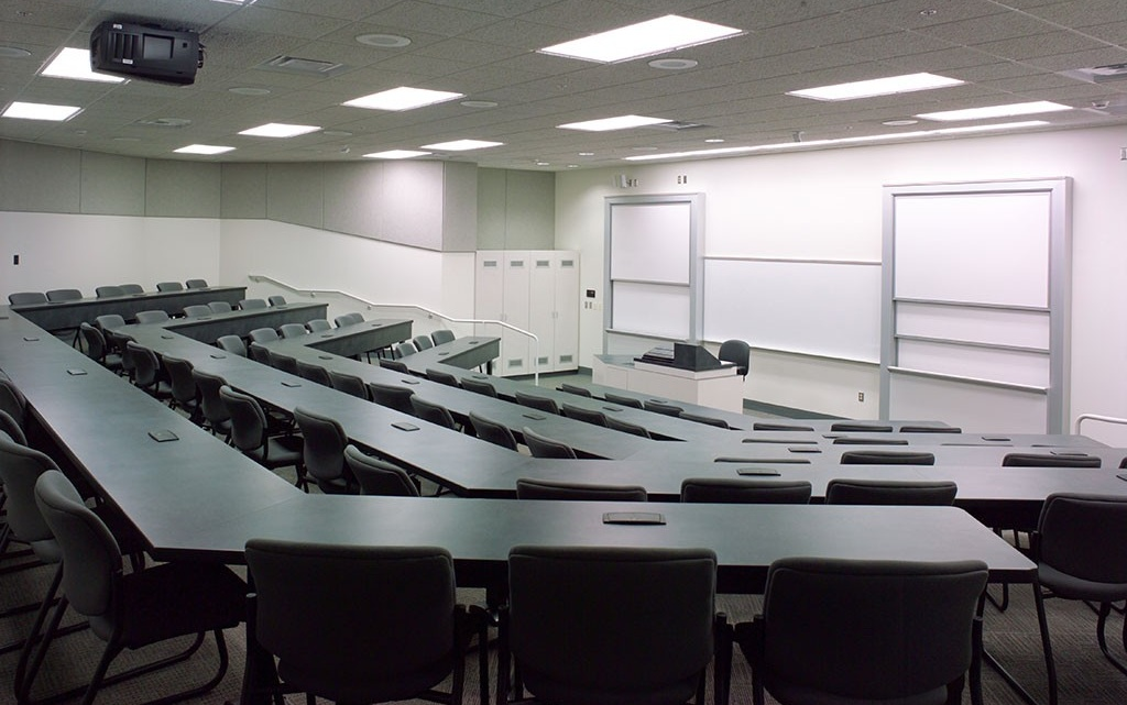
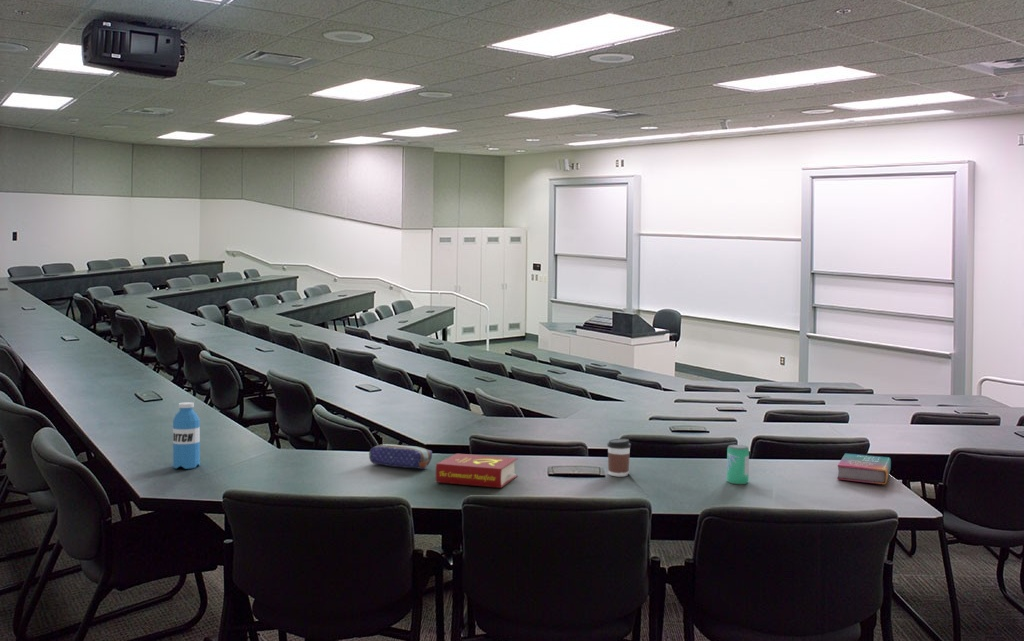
+ beverage can [726,444,750,485]
+ coffee cup [606,438,632,477]
+ book [435,453,519,489]
+ pencil case [368,443,433,470]
+ book [836,452,892,485]
+ water bottle [172,401,201,470]
